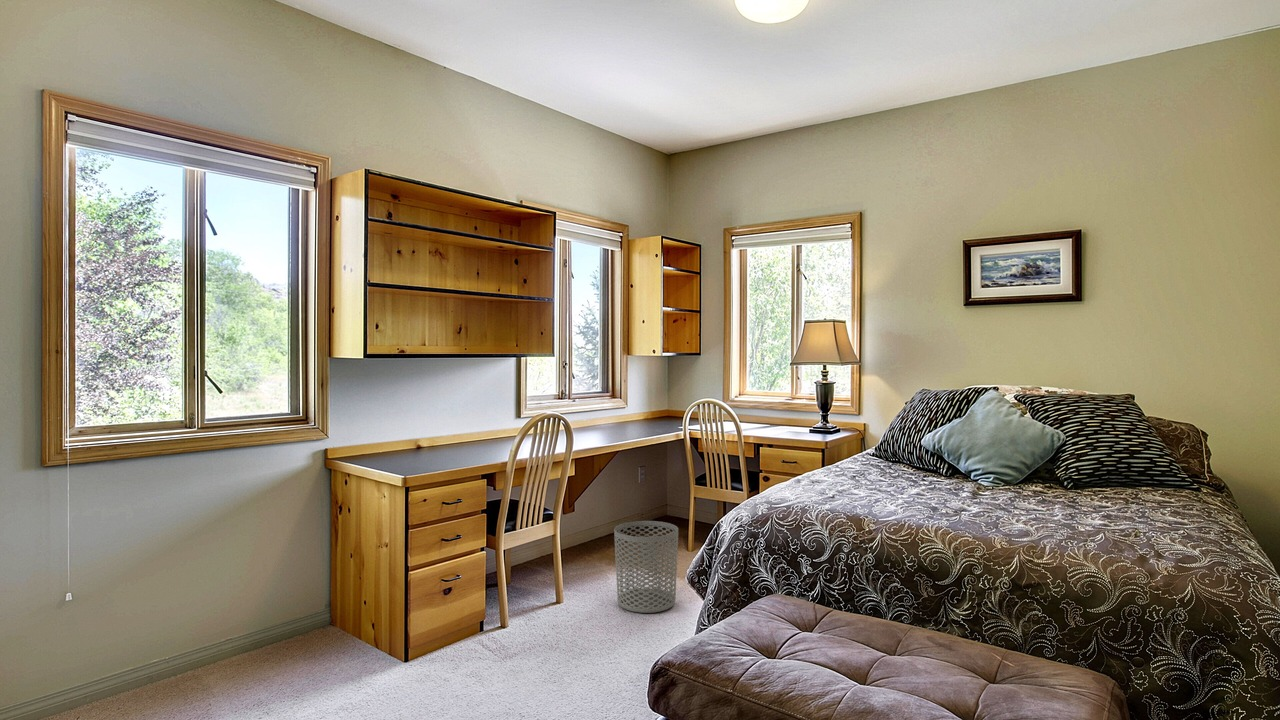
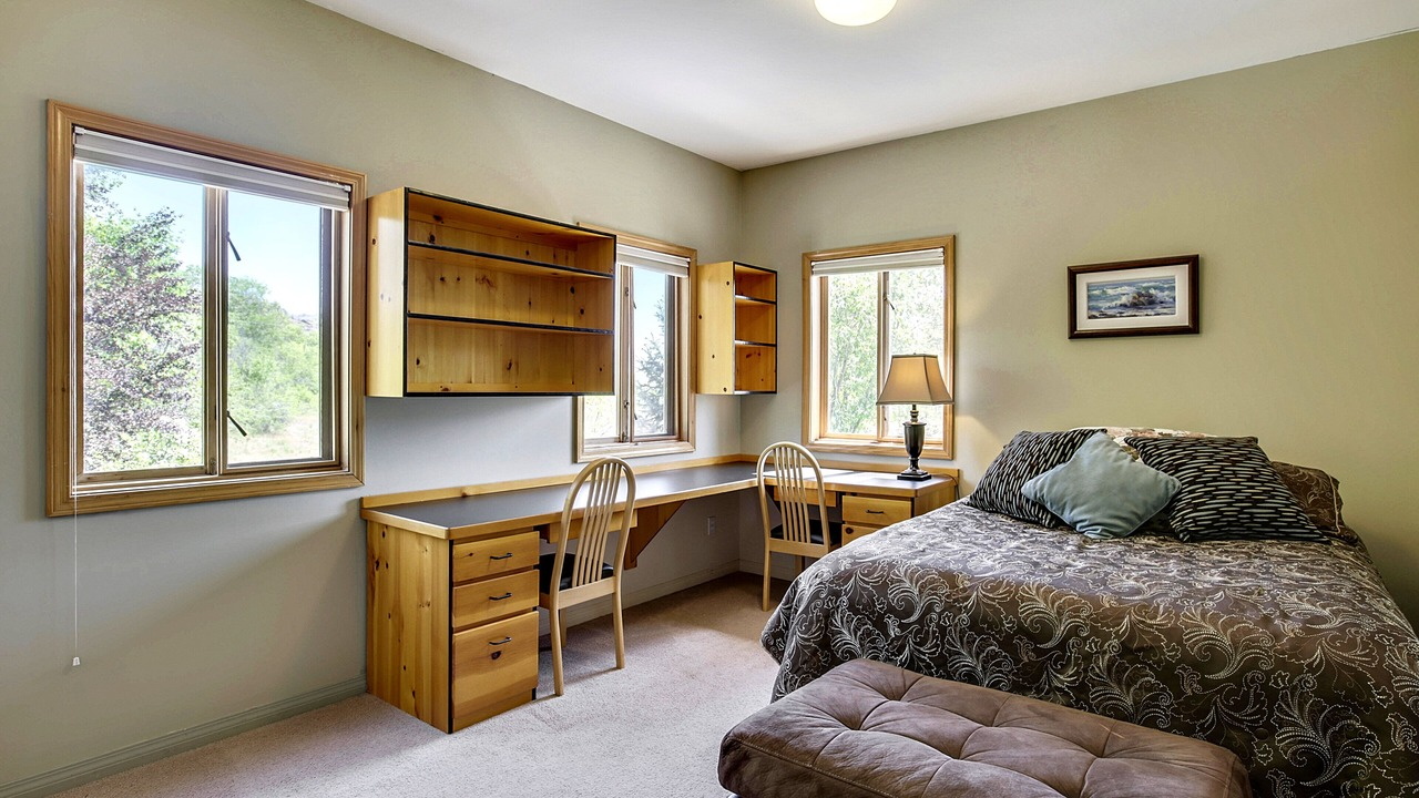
- waste bin [613,520,679,614]
